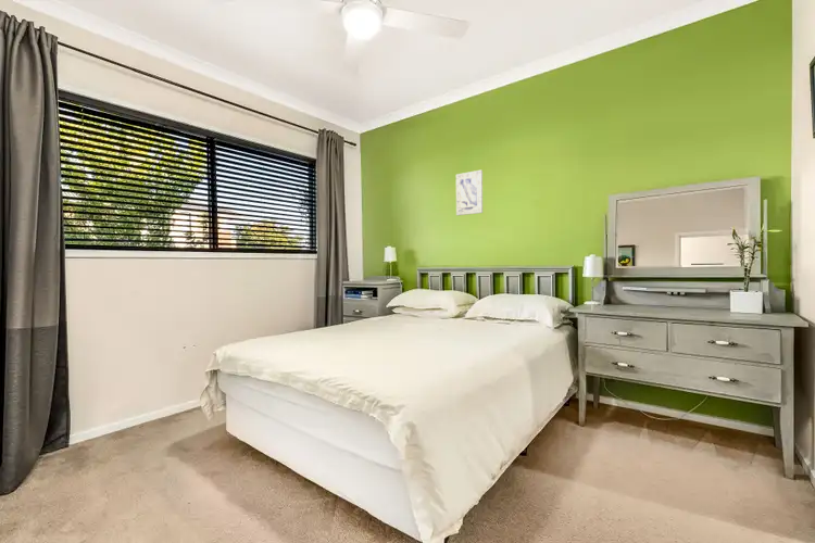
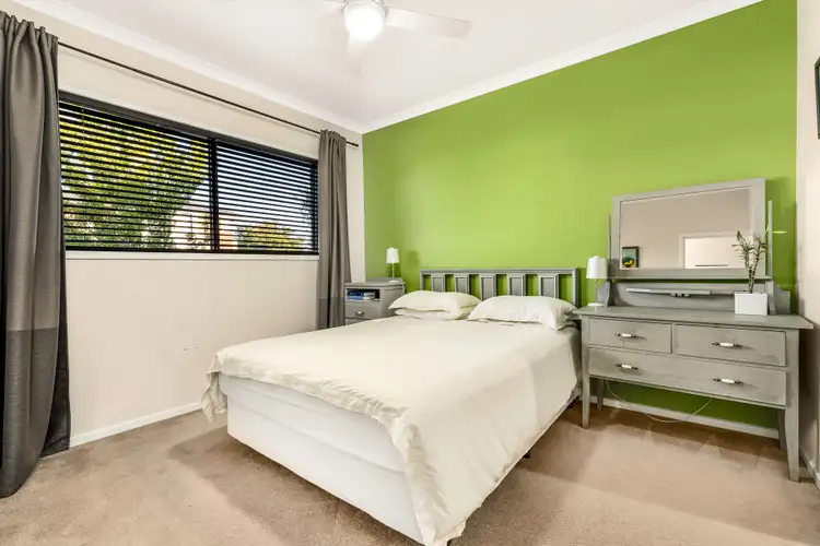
- wall art [455,169,484,216]
